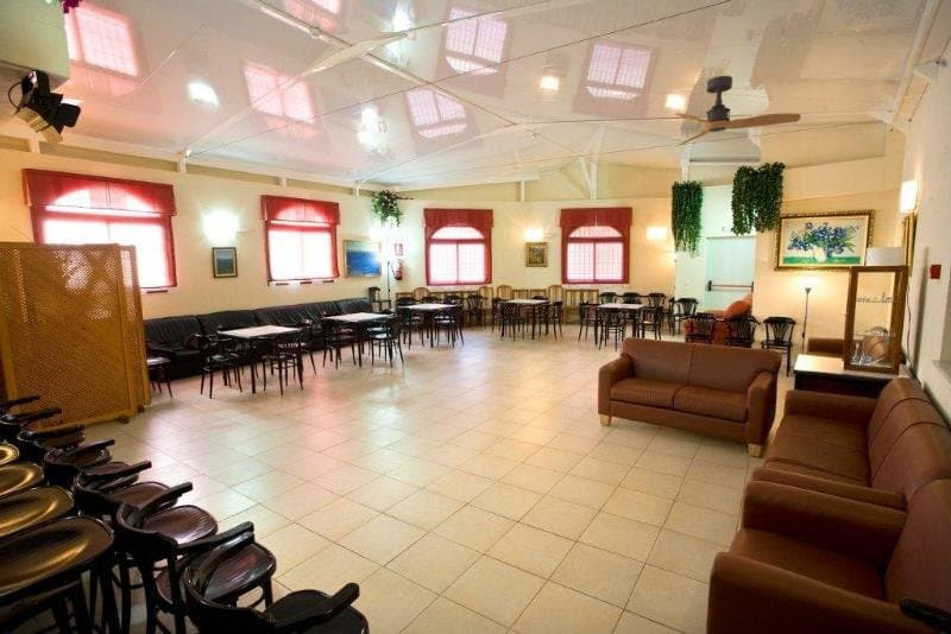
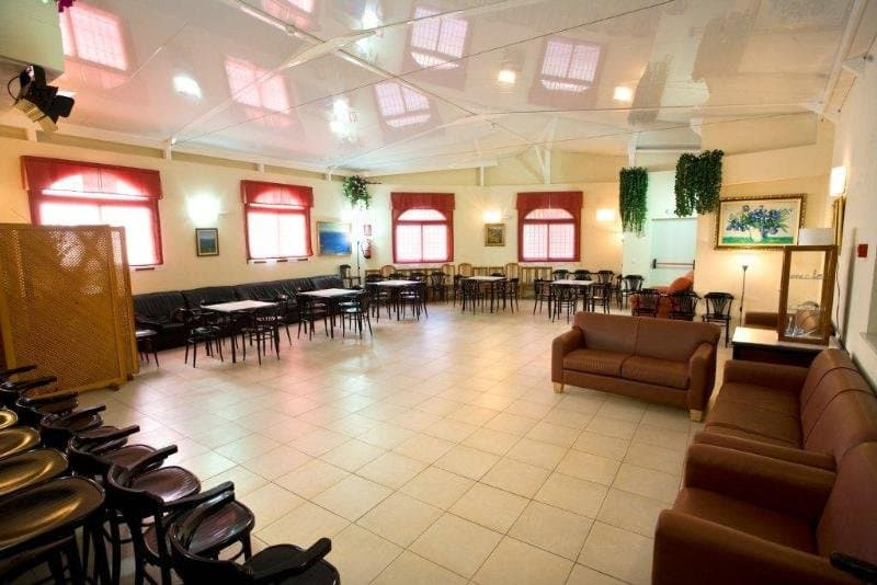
- ceiling fan [674,75,802,147]
